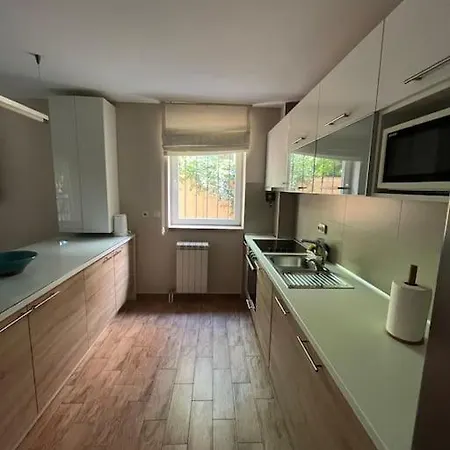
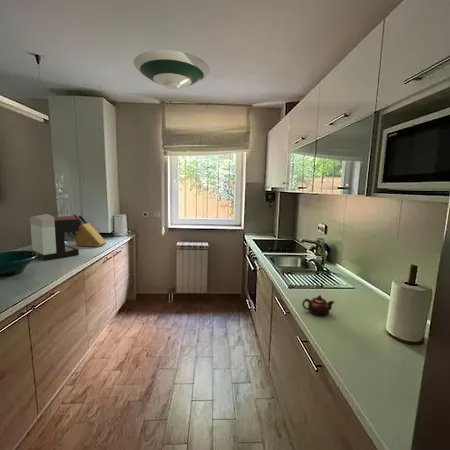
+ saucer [133,49,210,90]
+ knife block [72,213,107,248]
+ teapot [301,294,335,316]
+ coffee maker [29,213,82,262]
